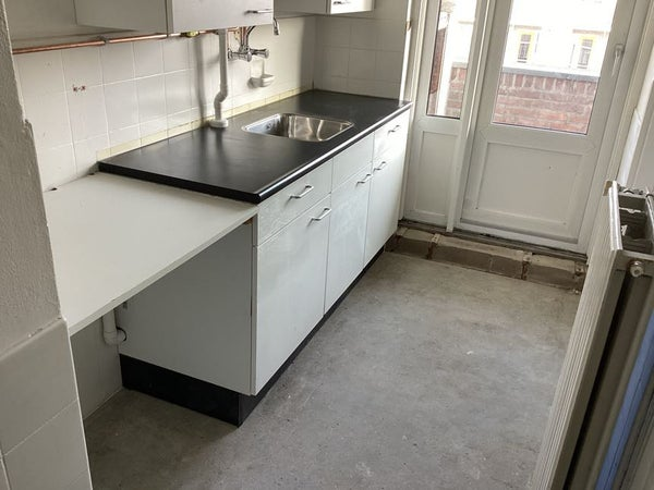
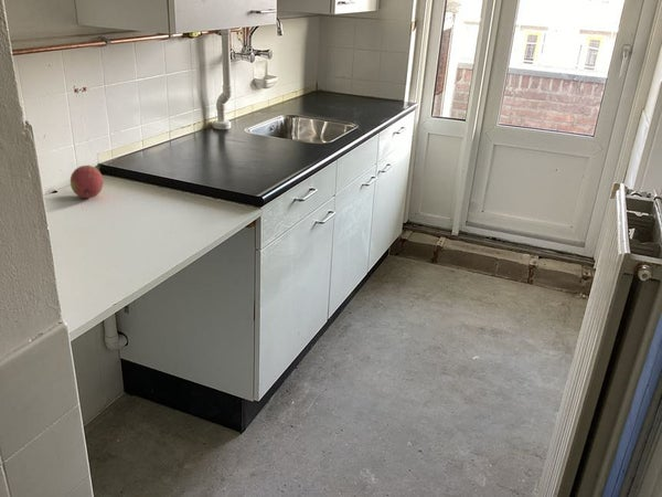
+ fruit [70,165,105,199]
